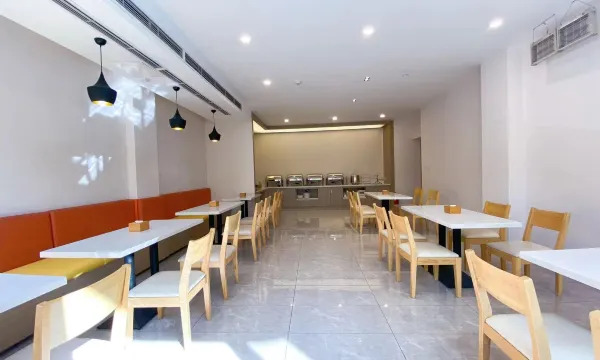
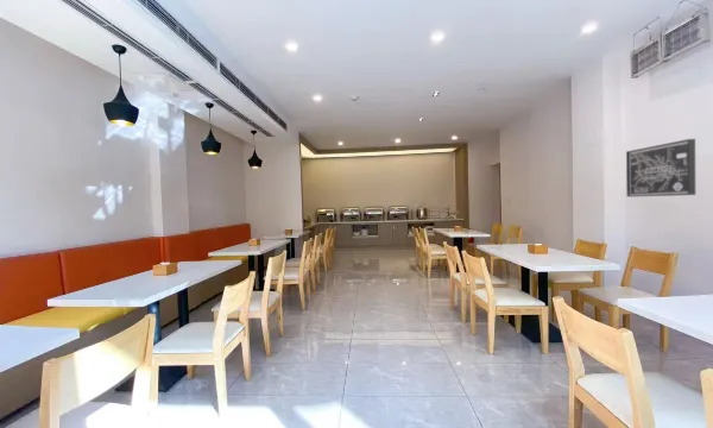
+ wall art [625,138,696,199]
